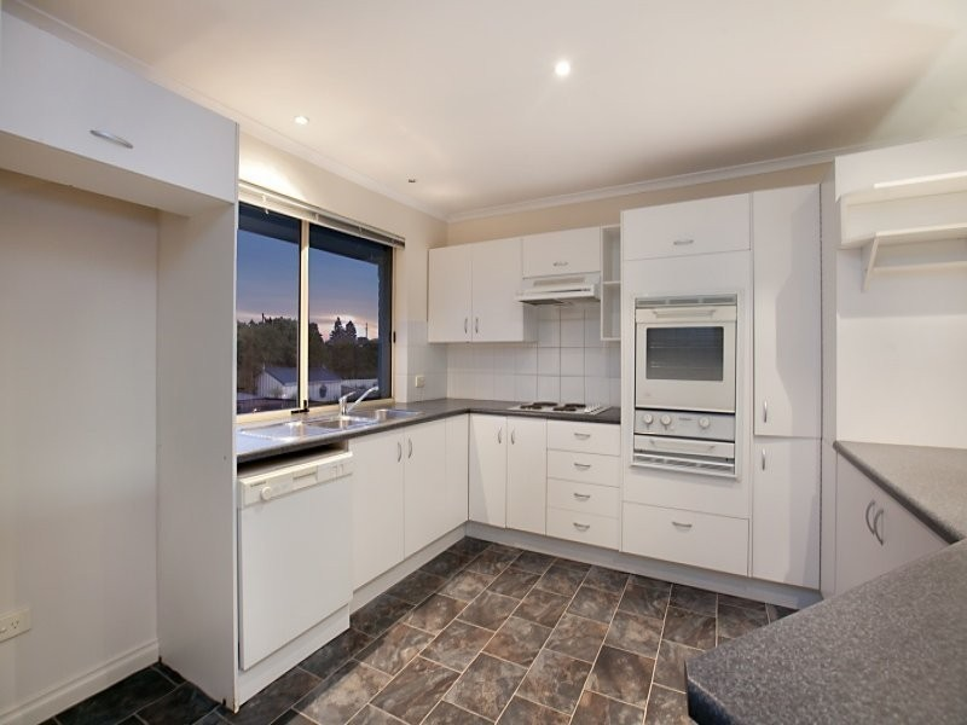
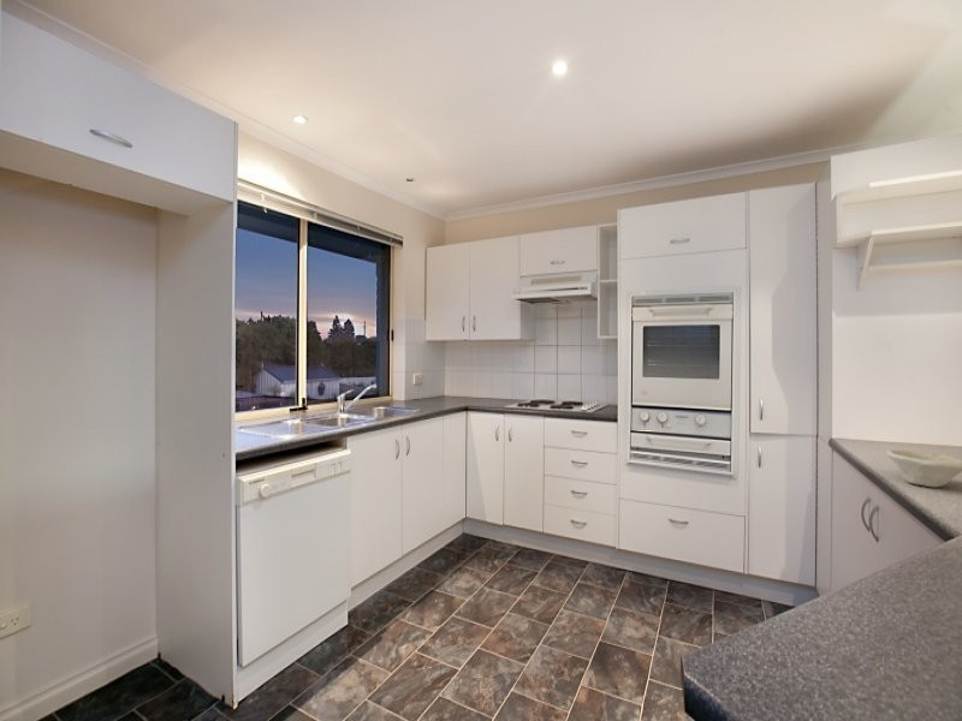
+ bowl [884,448,962,488]
